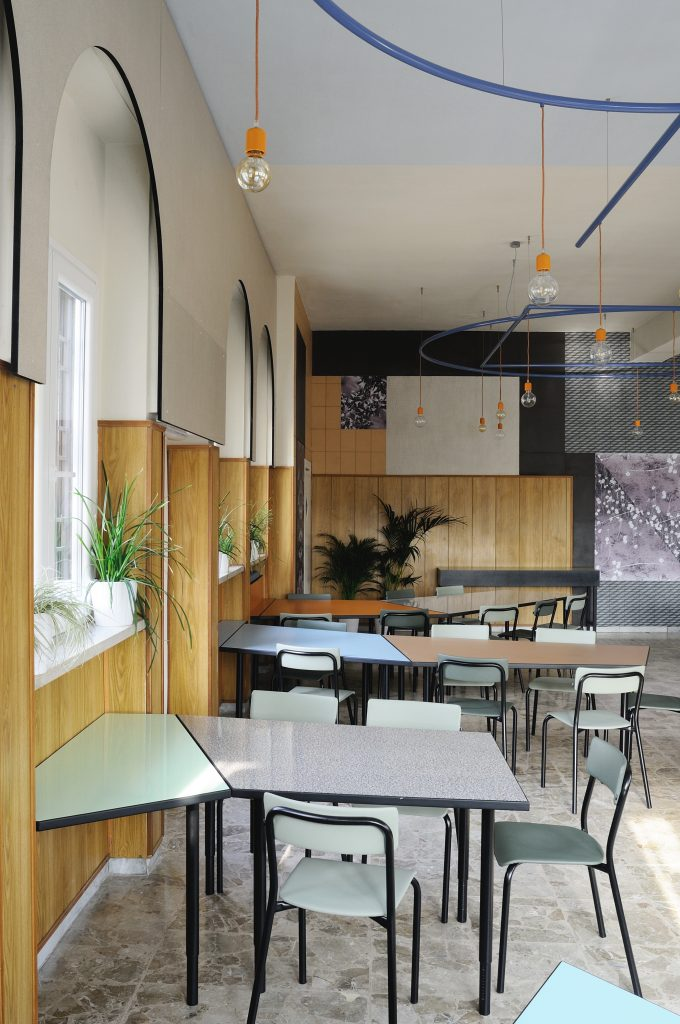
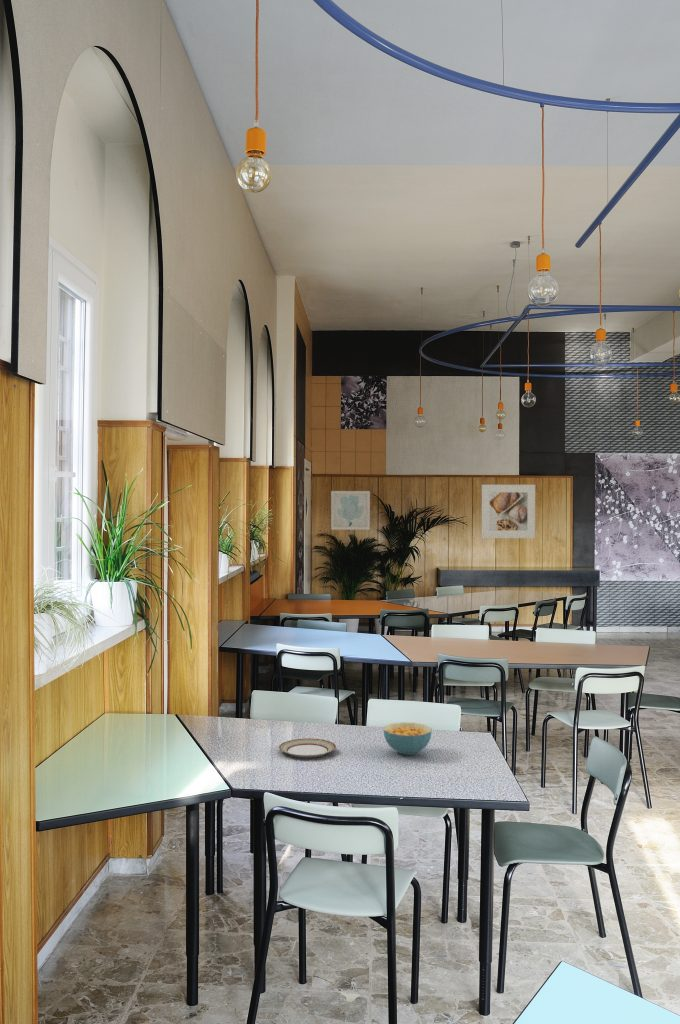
+ wall art [330,490,371,531]
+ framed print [481,484,536,539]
+ cereal bowl [383,722,433,756]
+ plate [278,738,337,759]
